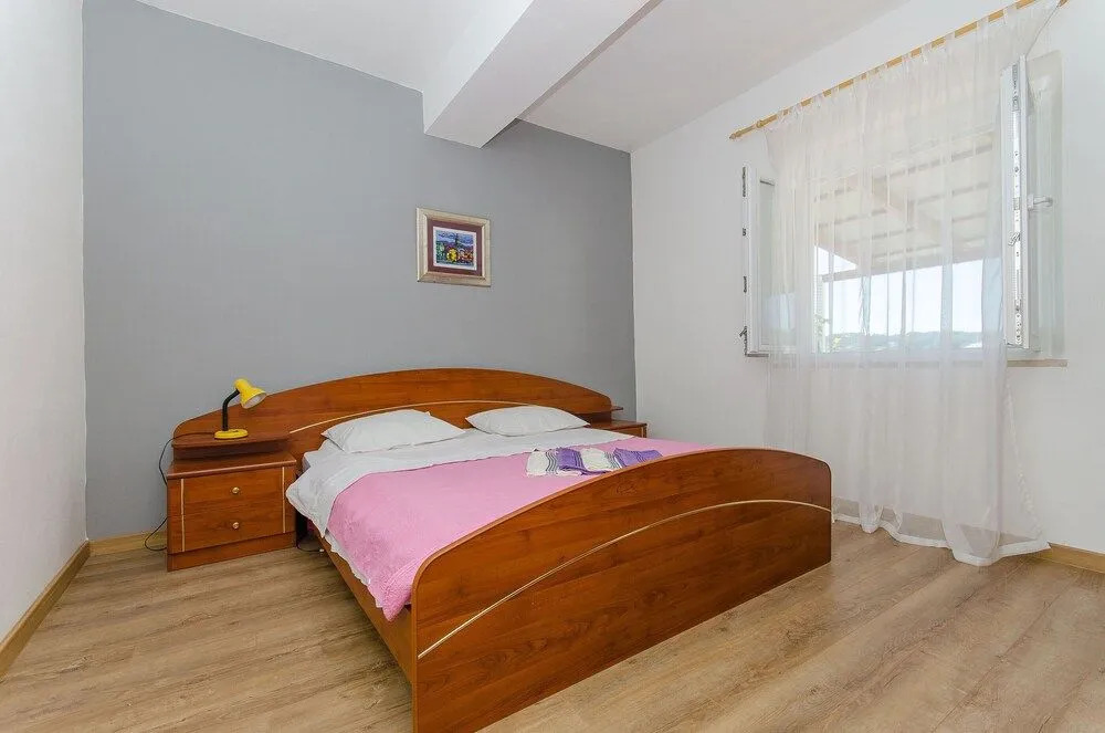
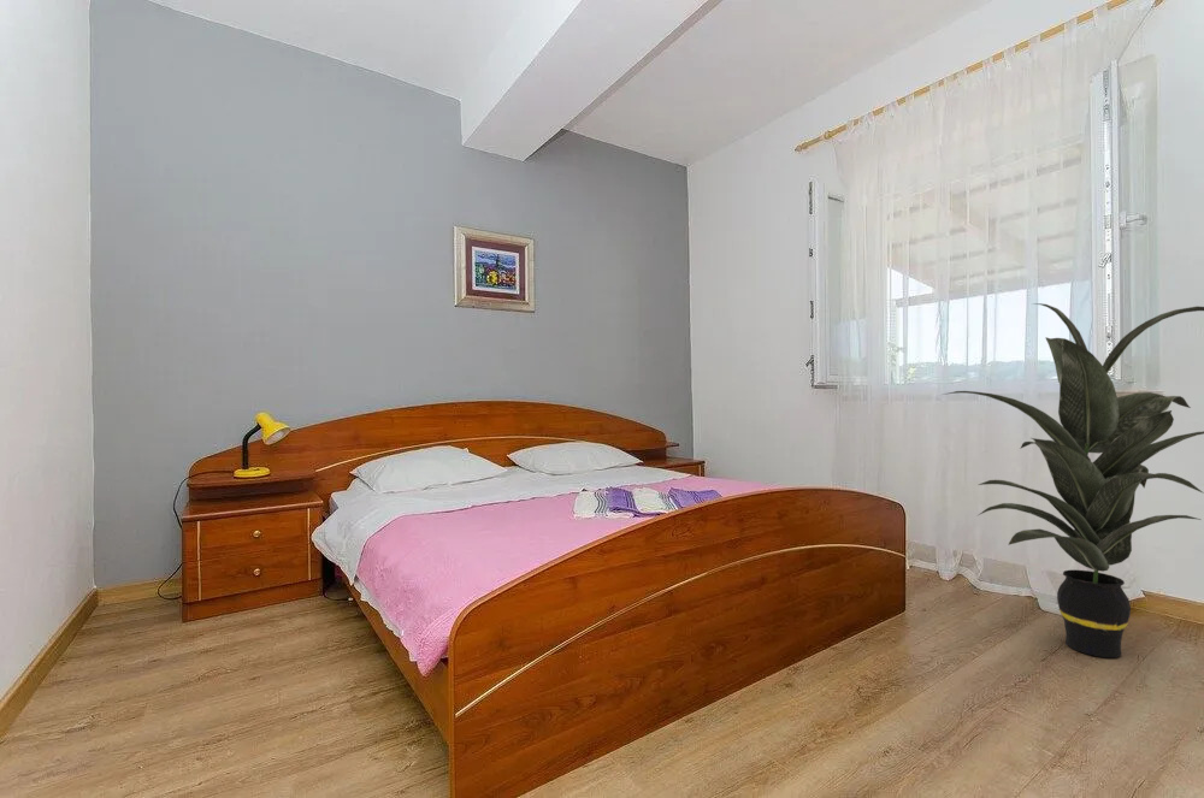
+ indoor plant [943,302,1204,658]
